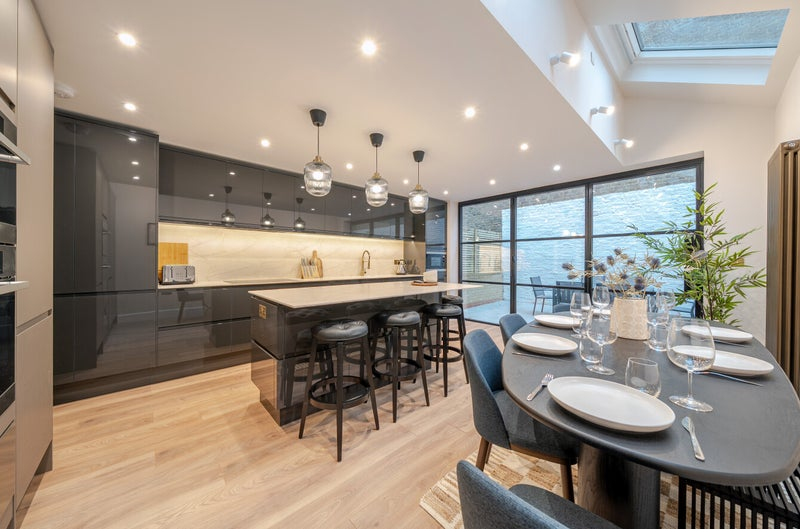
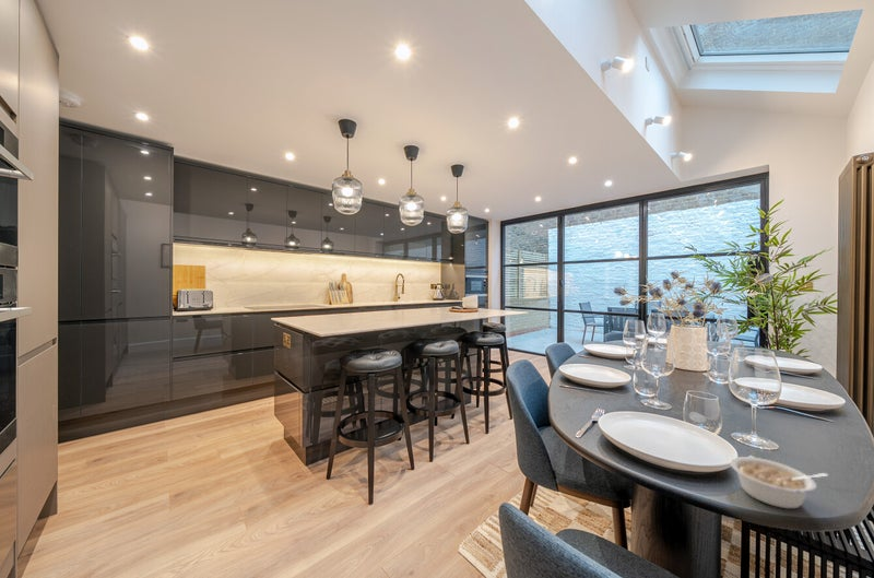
+ legume [729,456,829,509]
